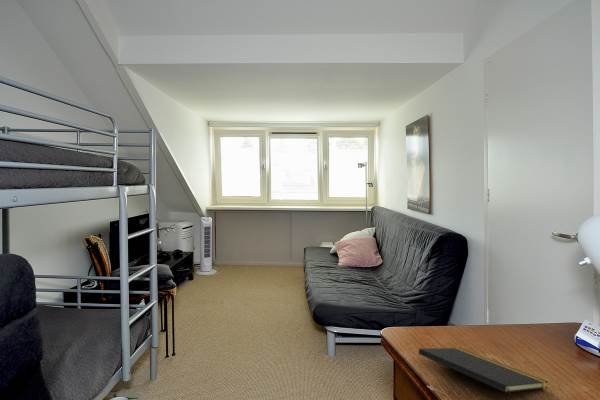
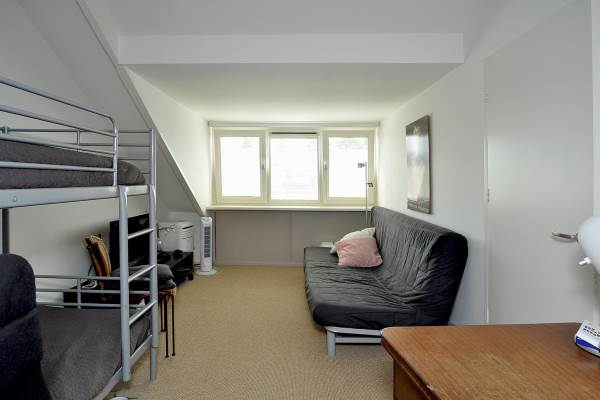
- notepad [418,347,549,400]
